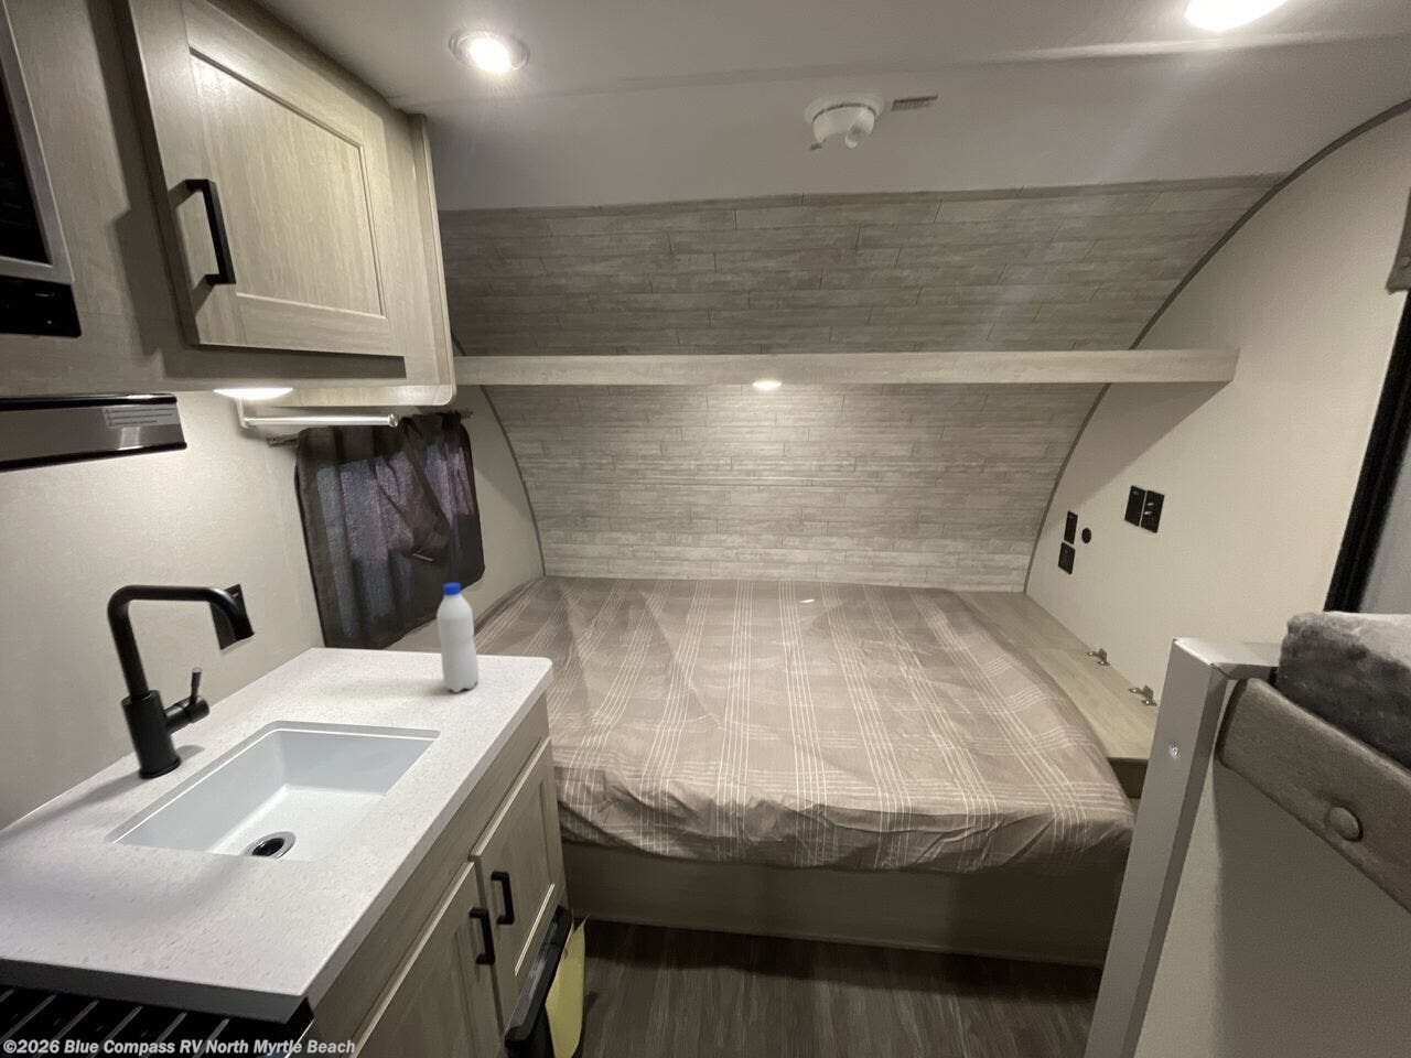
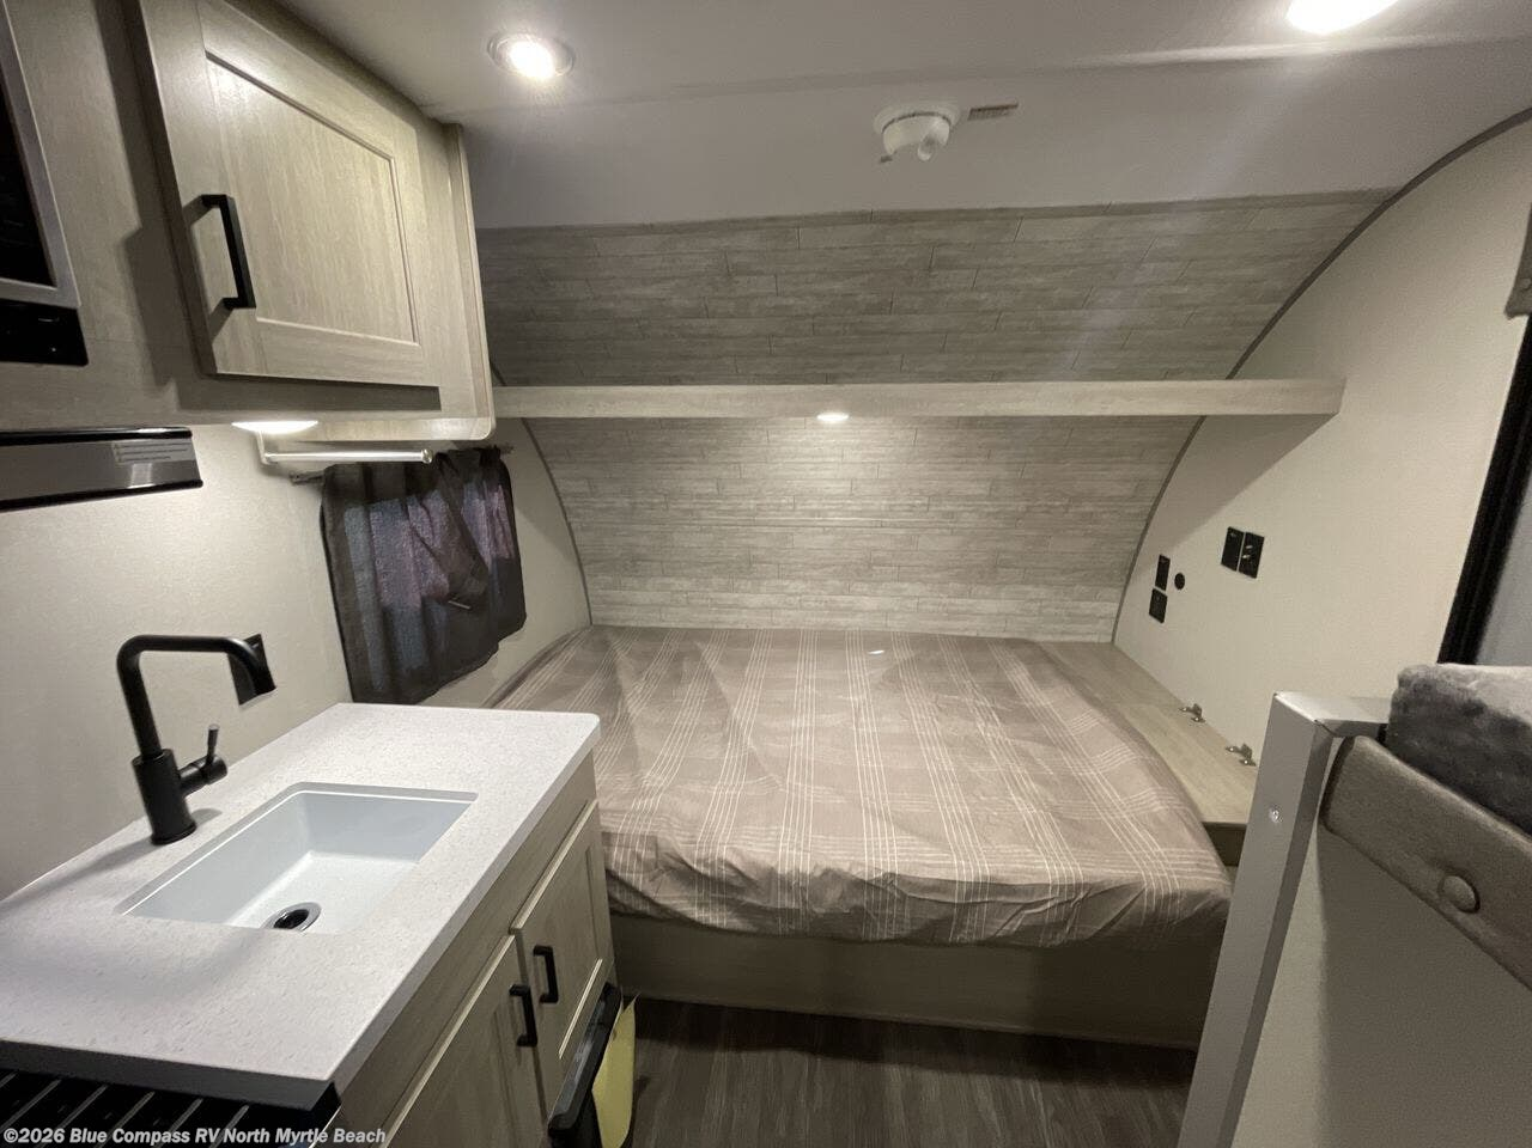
- water bottle [436,582,480,693]
